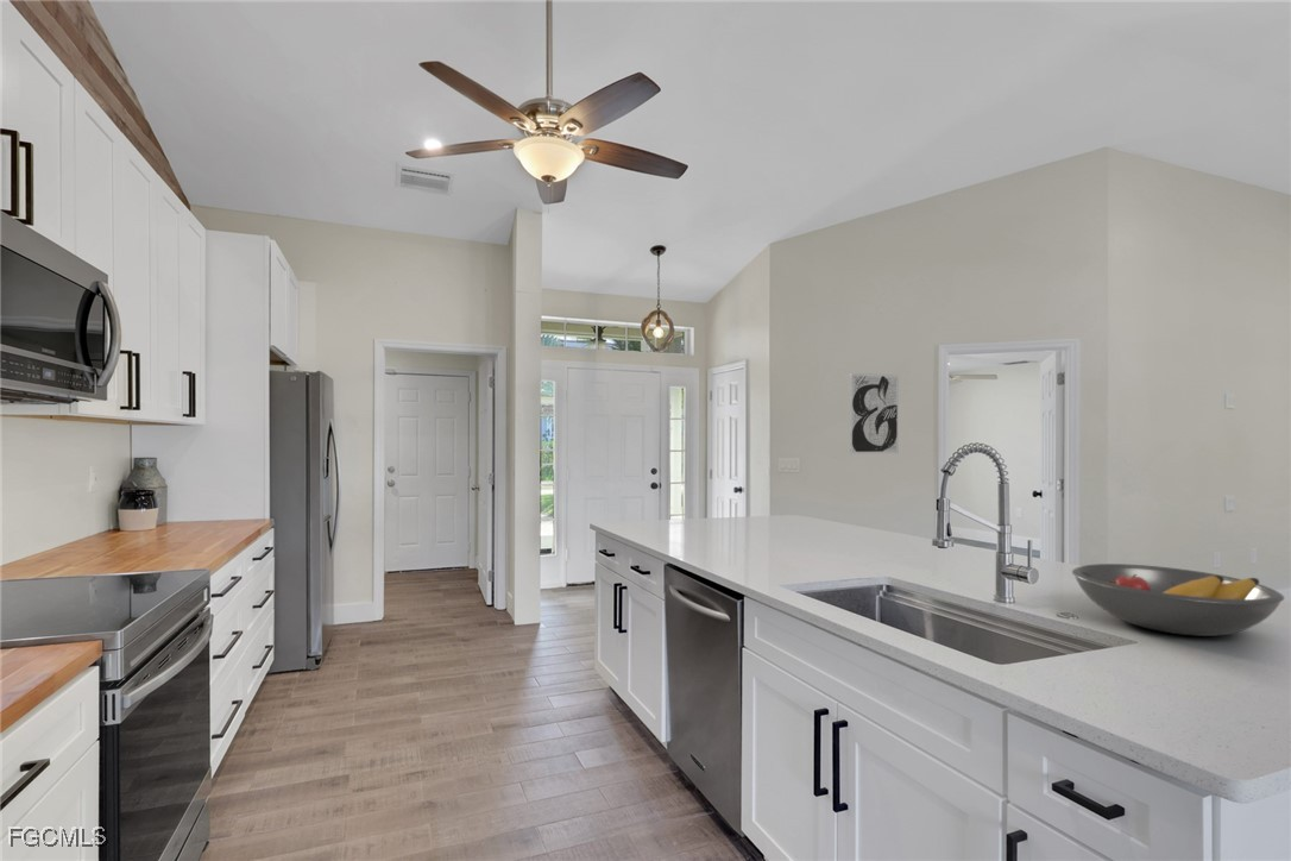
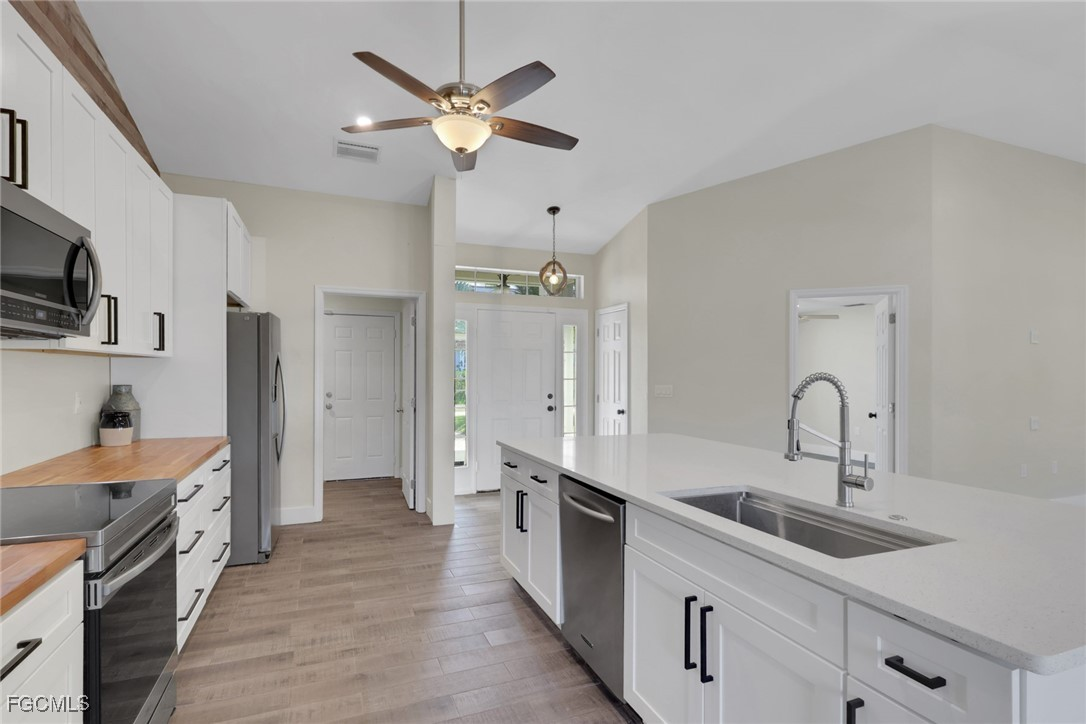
- fruit bowl [1071,563,1285,637]
- wall art [849,372,900,454]
